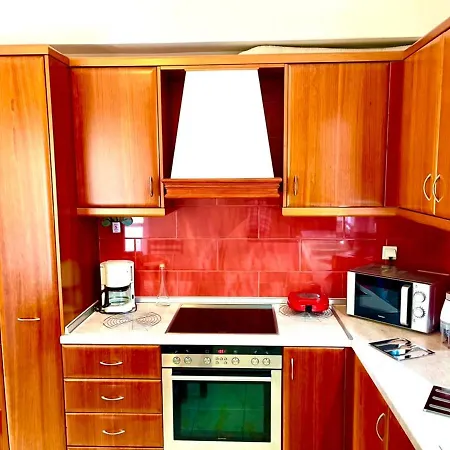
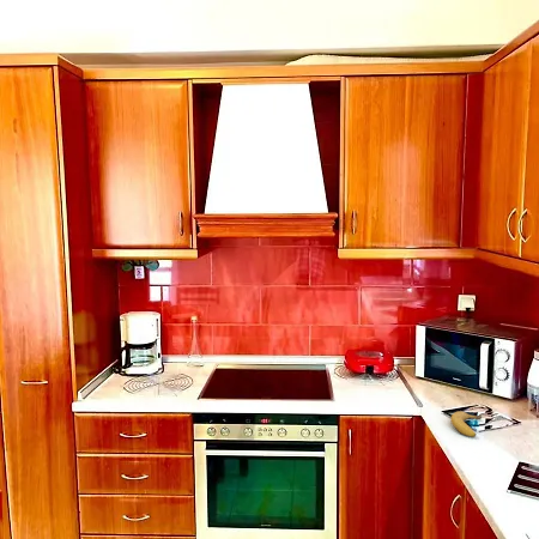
+ fruit [449,411,483,438]
